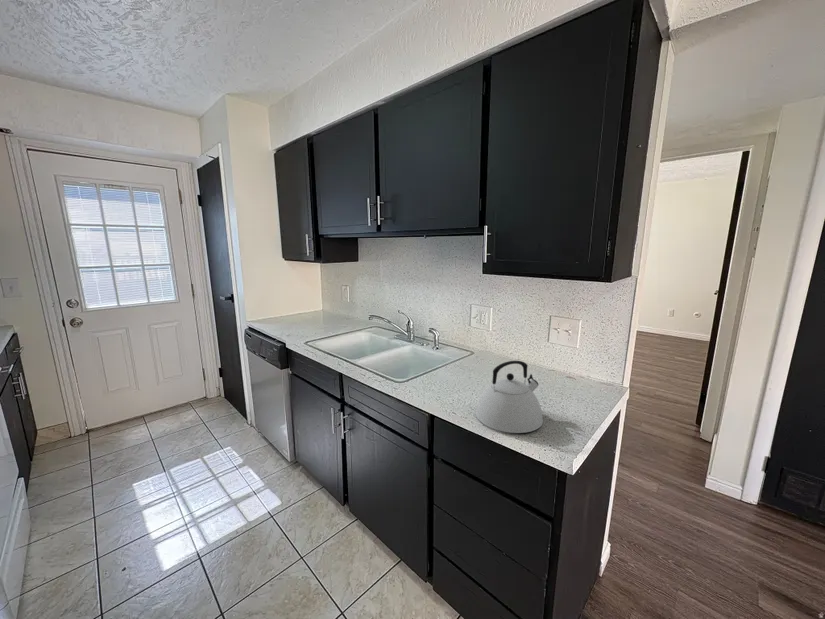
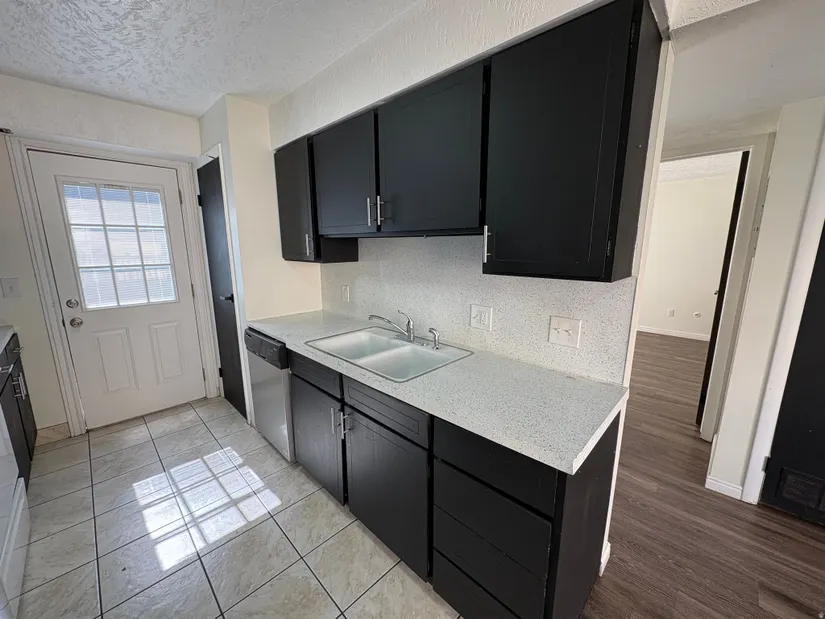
- kettle [475,360,544,434]
